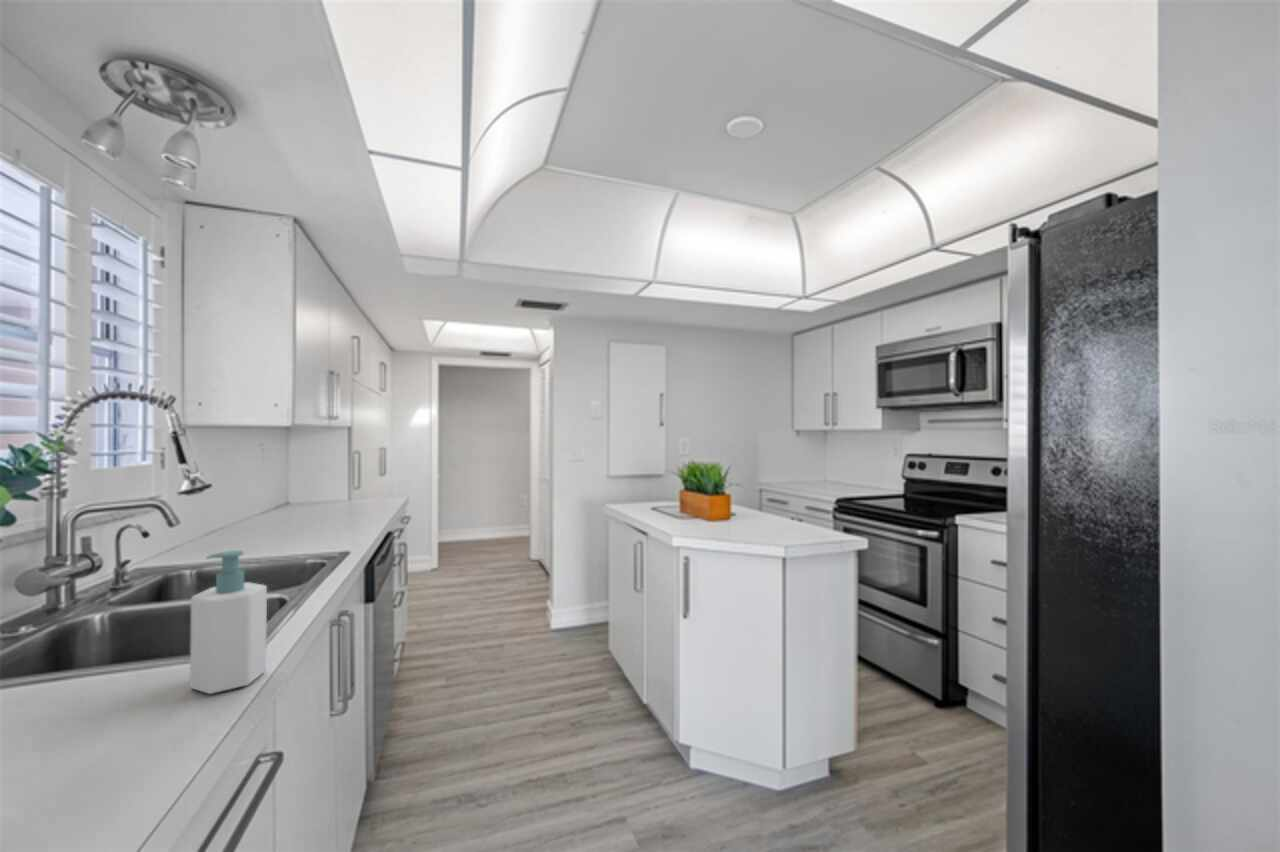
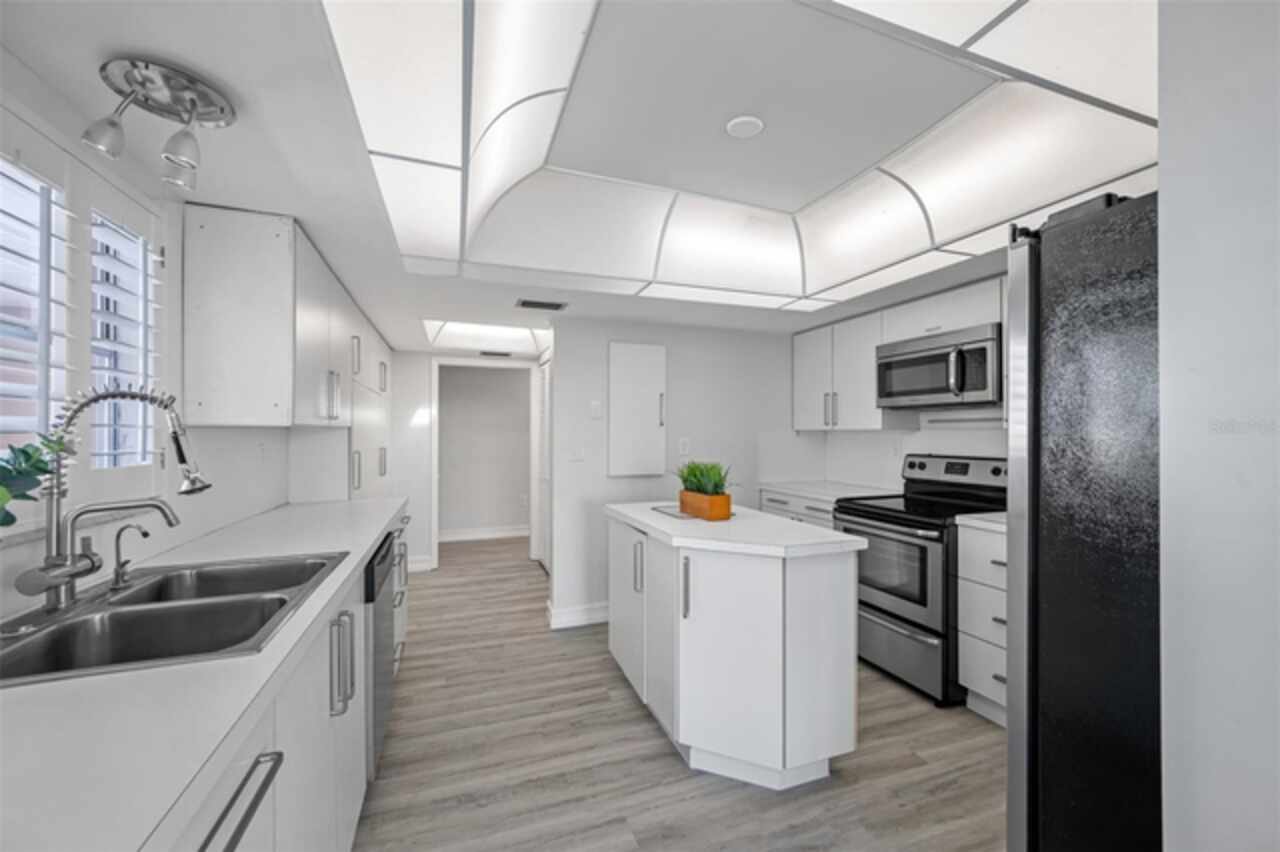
- soap bottle [189,549,268,695]
